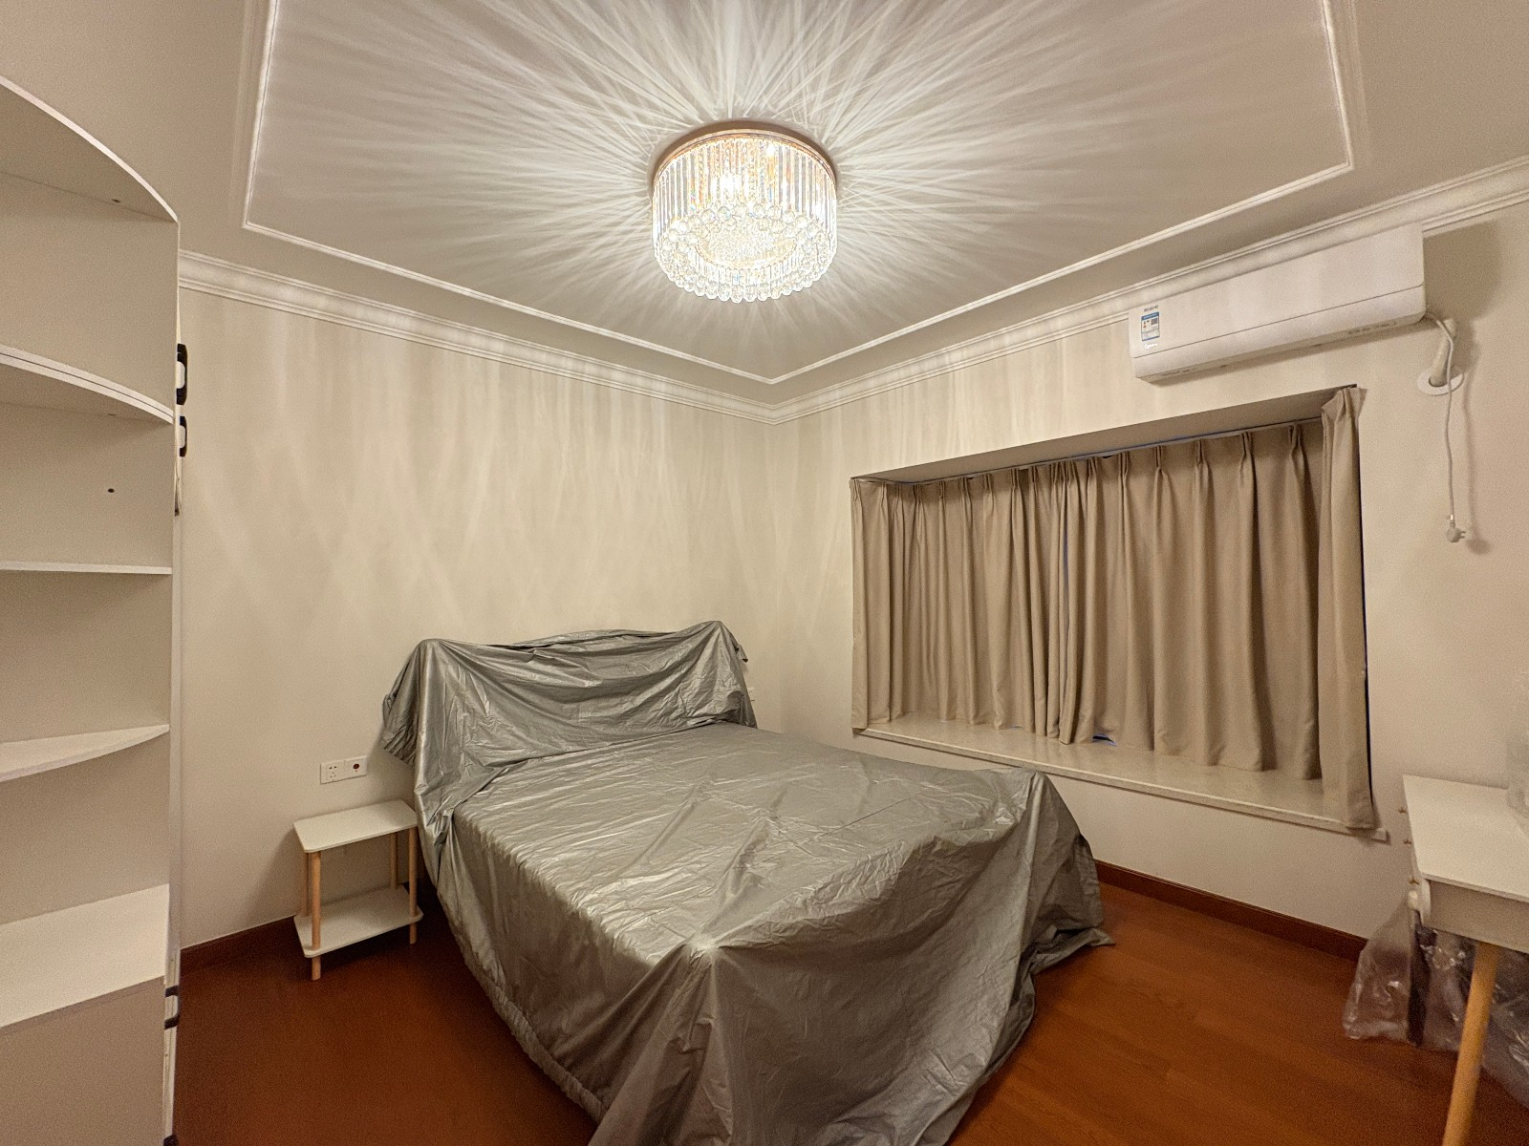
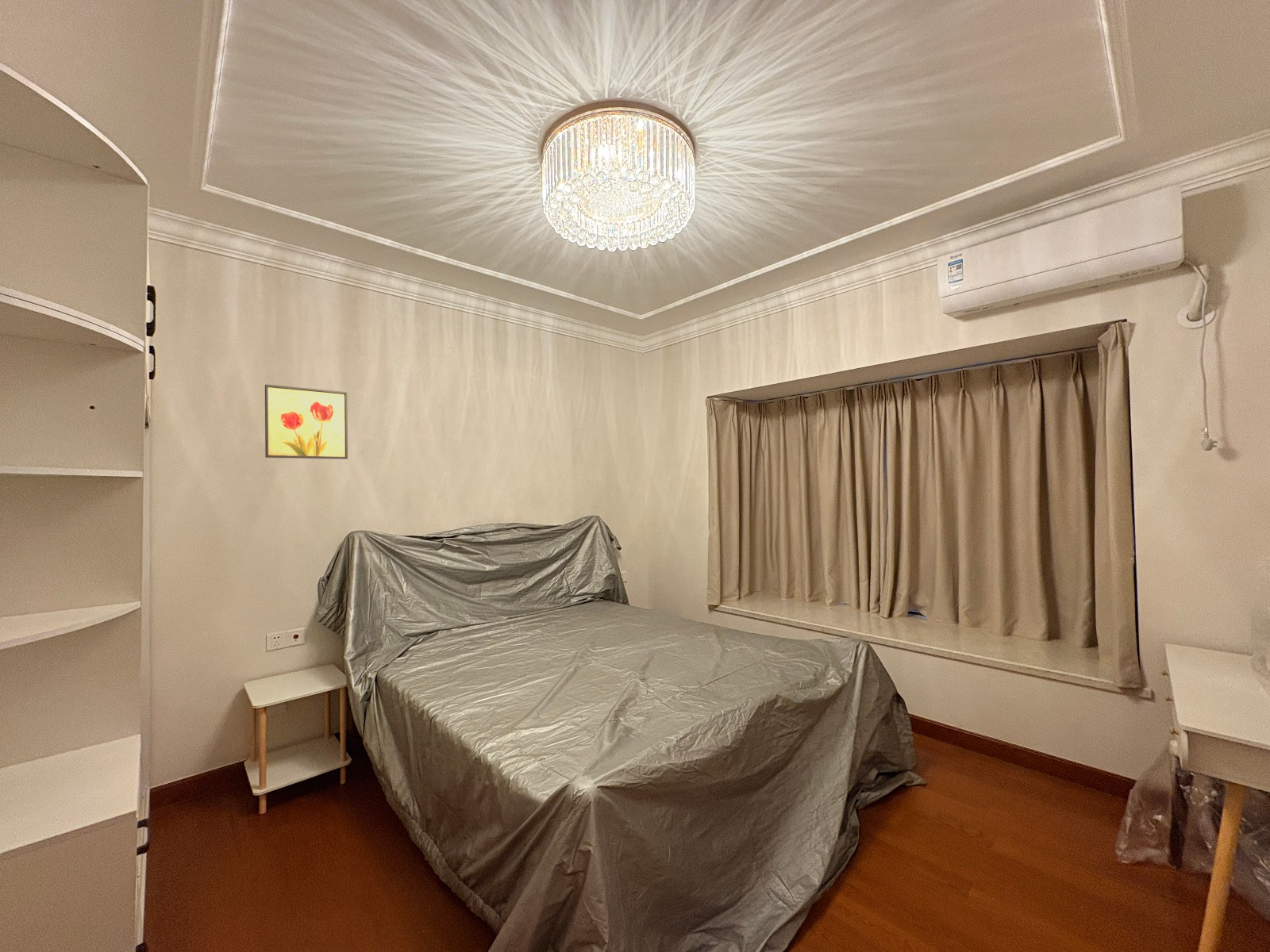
+ wall art [264,384,348,460]
